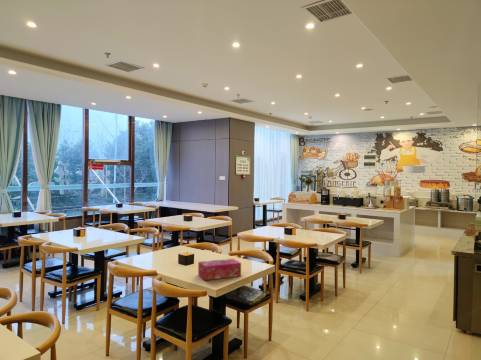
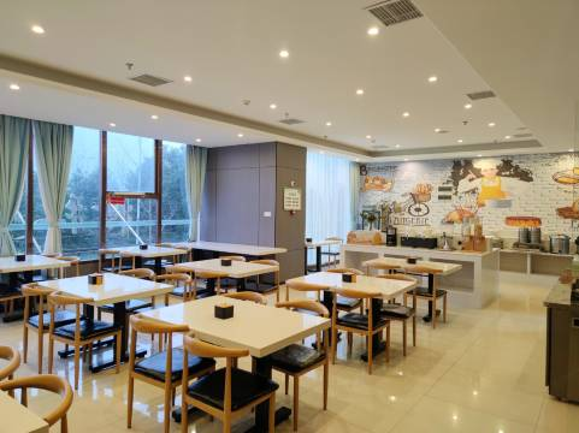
- tissue box [197,258,242,281]
